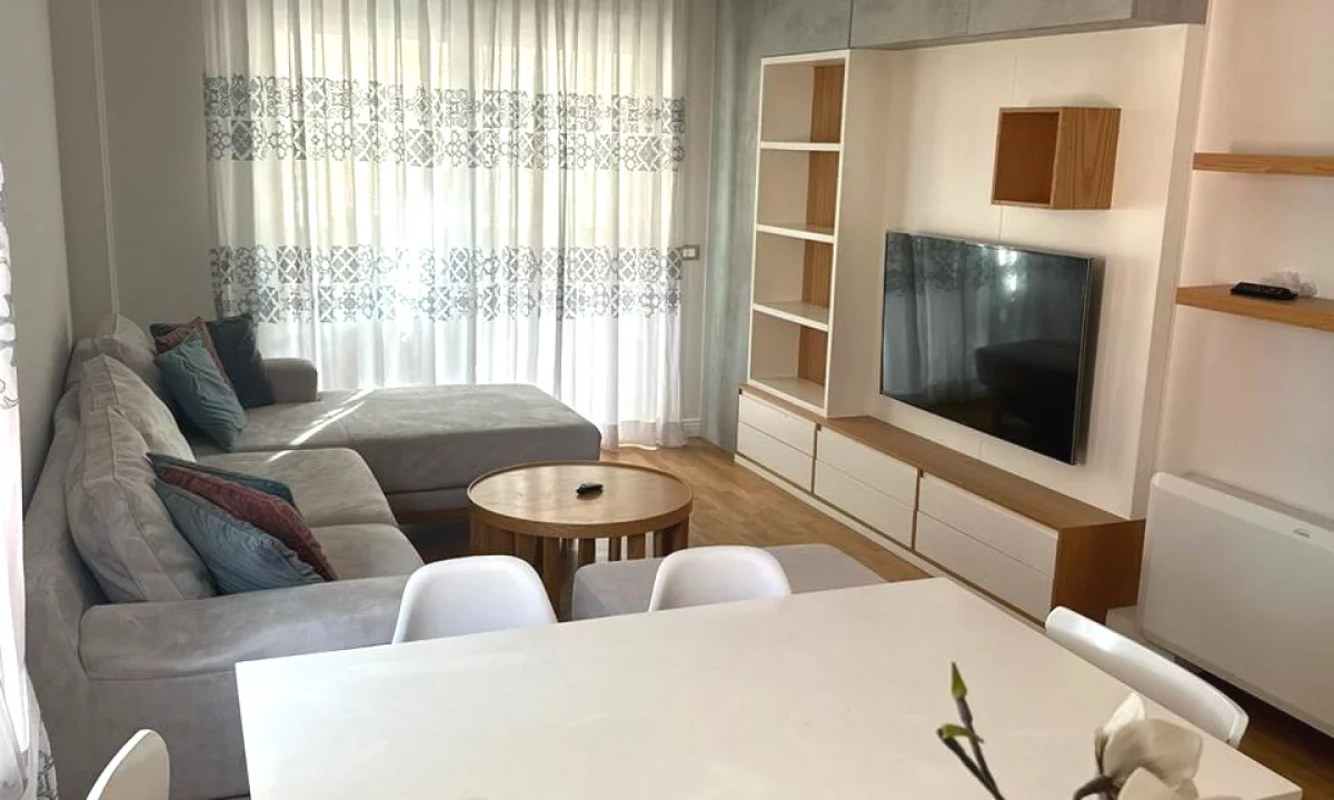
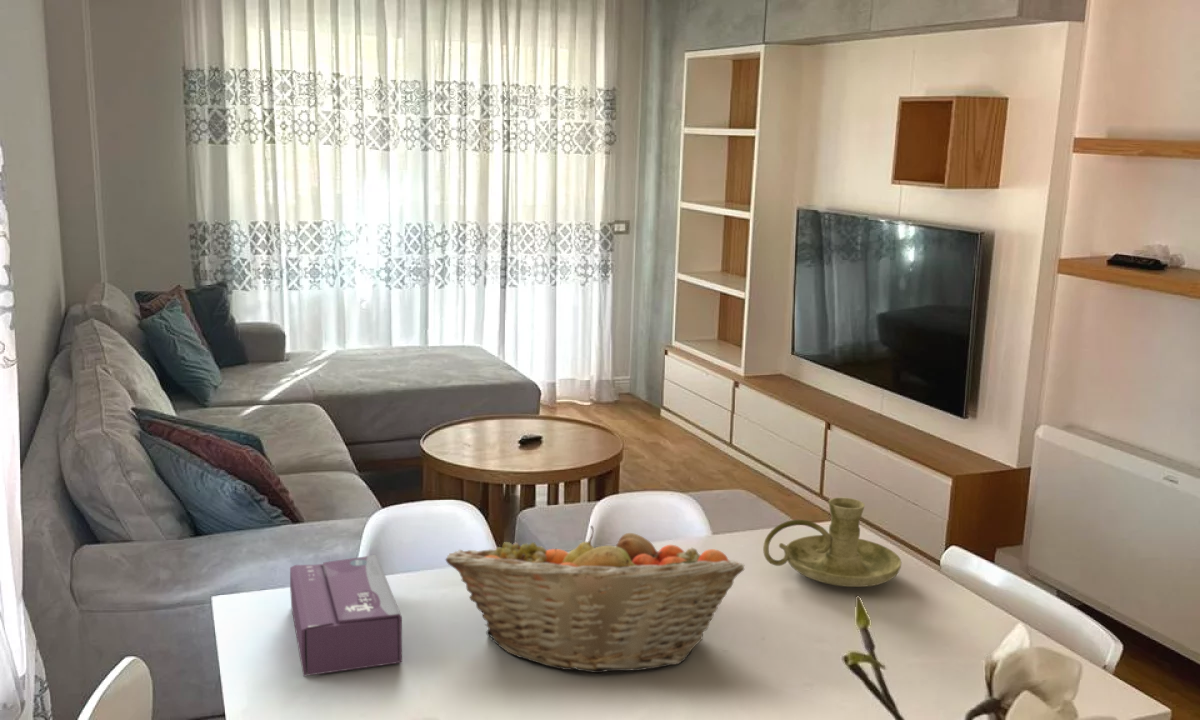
+ candle holder [762,497,902,588]
+ tissue box [289,554,403,677]
+ fruit basket [444,524,745,674]
